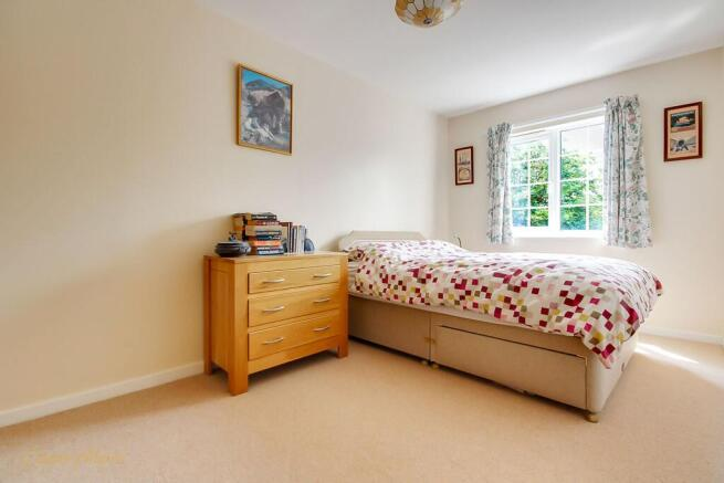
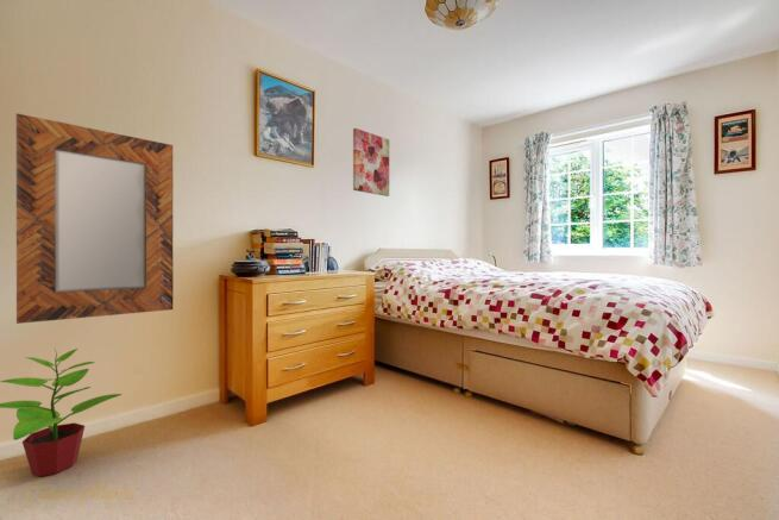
+ wall art [352,127,390,198]
+ home mirror [15,112,175,325]
+ potted plant [0,347,122,477]
